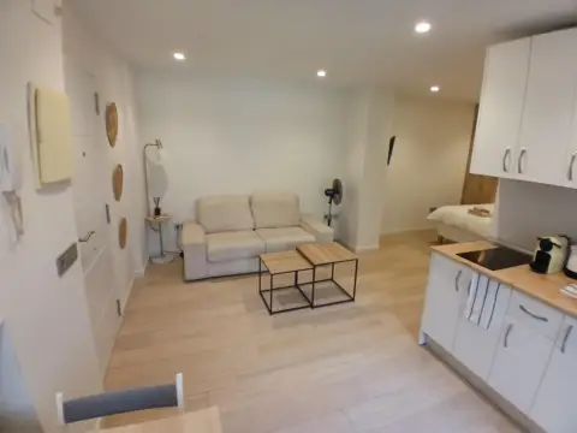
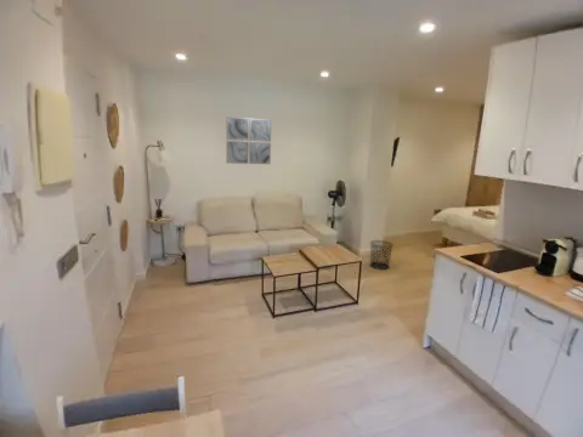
+ trash can [369,239,395,271]
+ wall art [226,115,272,165]
